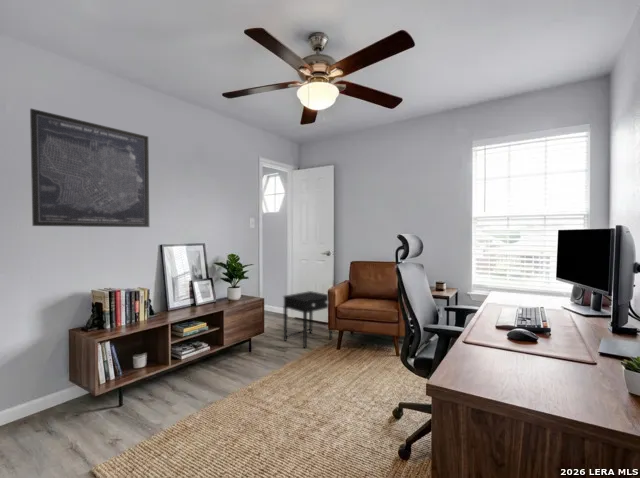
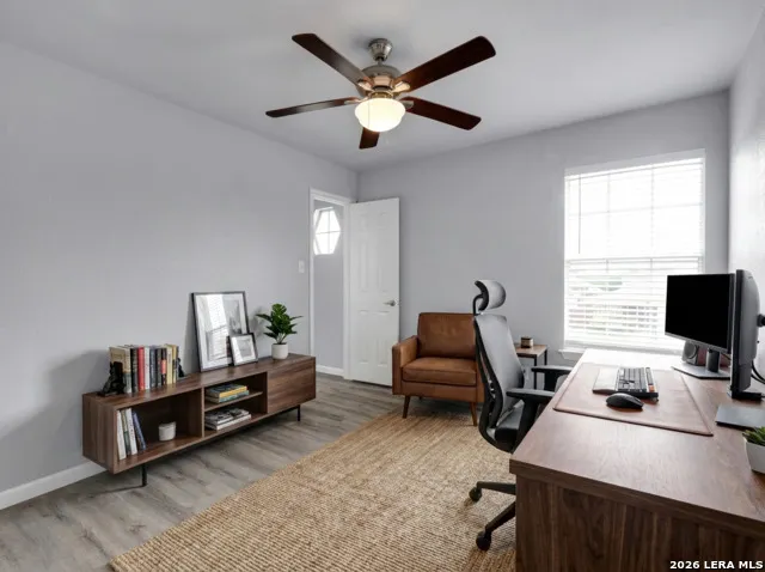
- wall art [29,108,150,228]
- side table [282,290,333,349]
